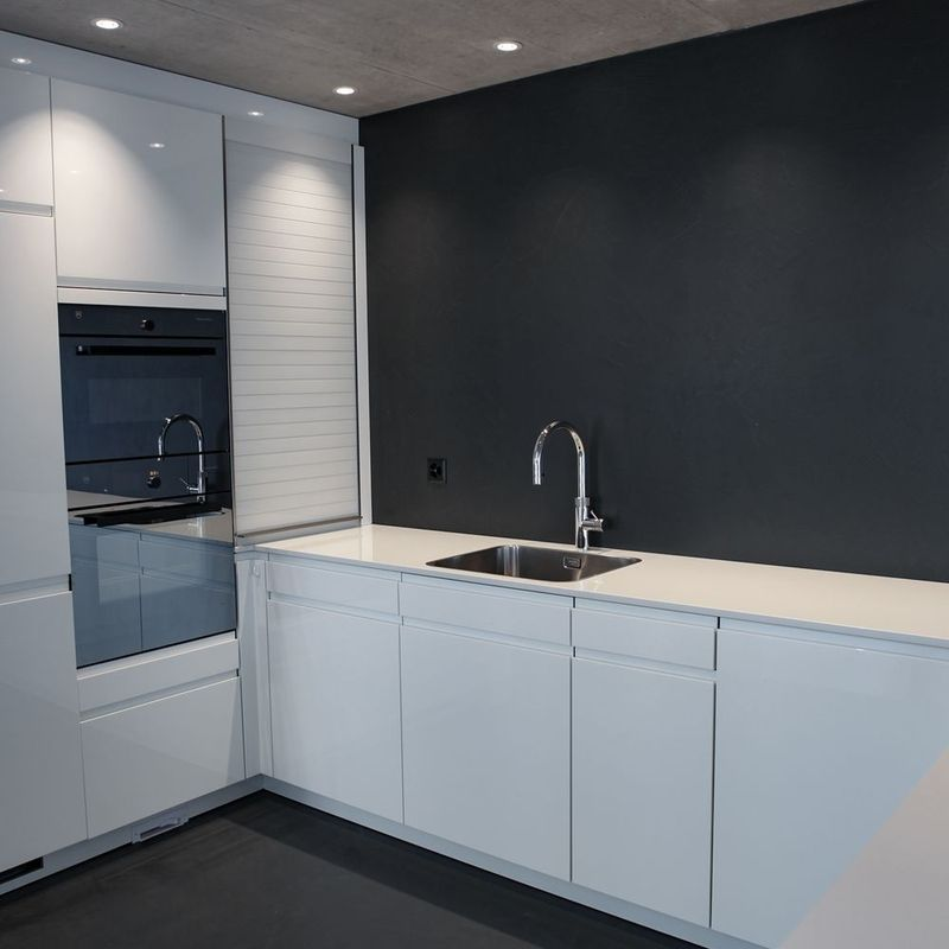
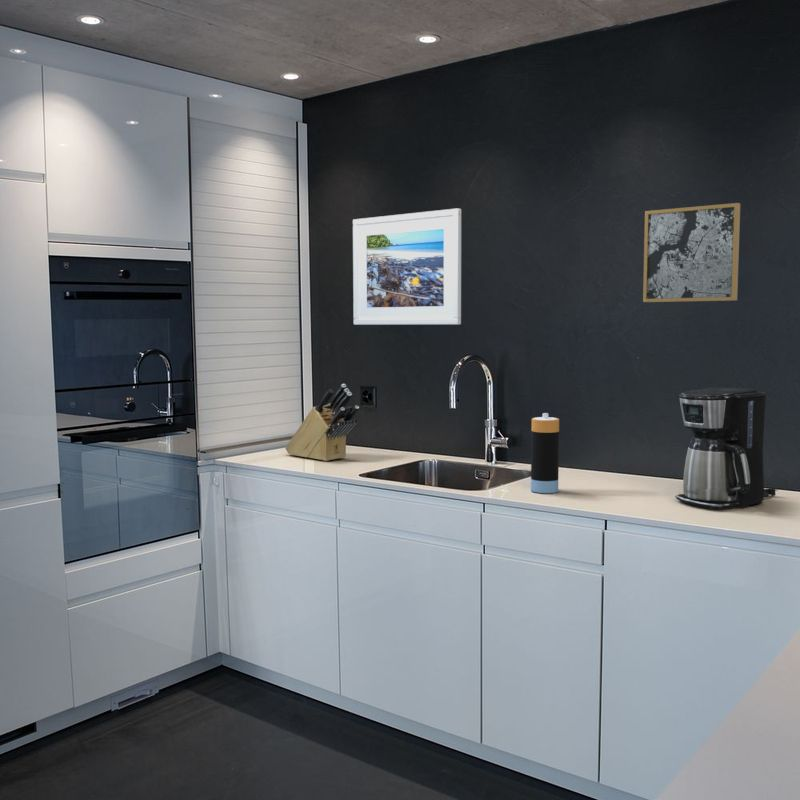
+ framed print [352,207,462,326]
+ wall art [642,202,741,303]
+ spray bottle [530,412,560,494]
+ knife block [284,383,360,462]
+ coffee maker [674,386,779,510]
